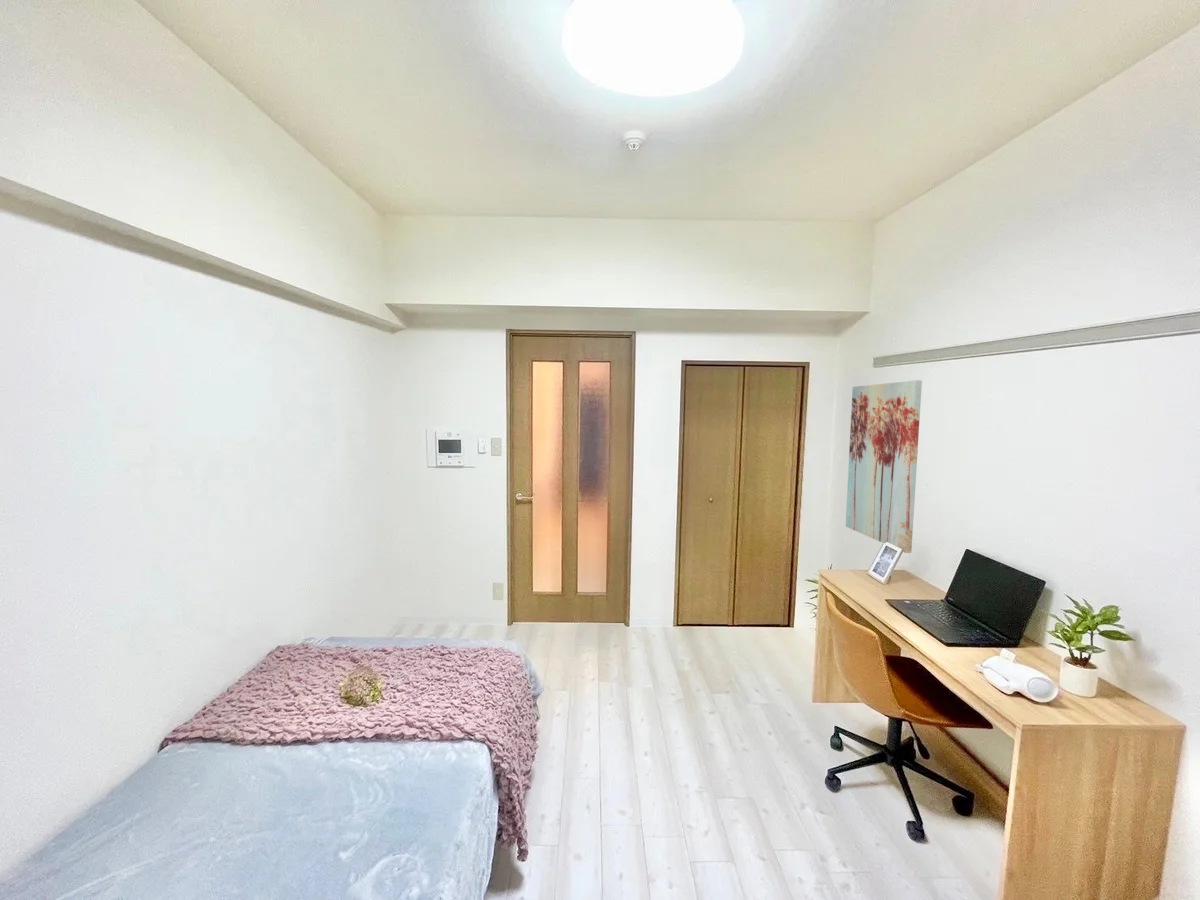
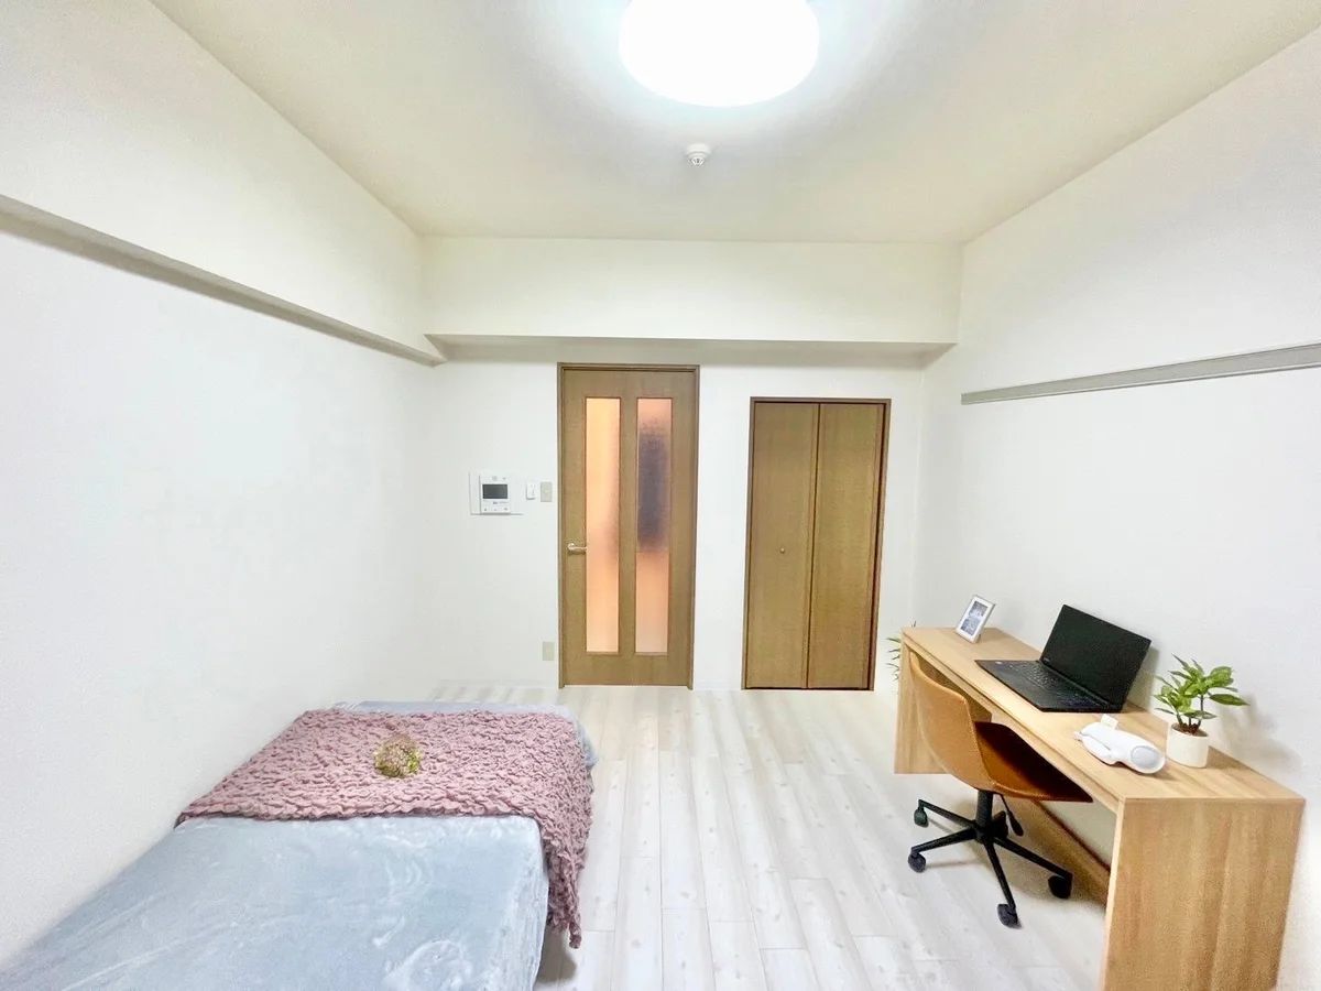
- wall art [845,379,923,554]
